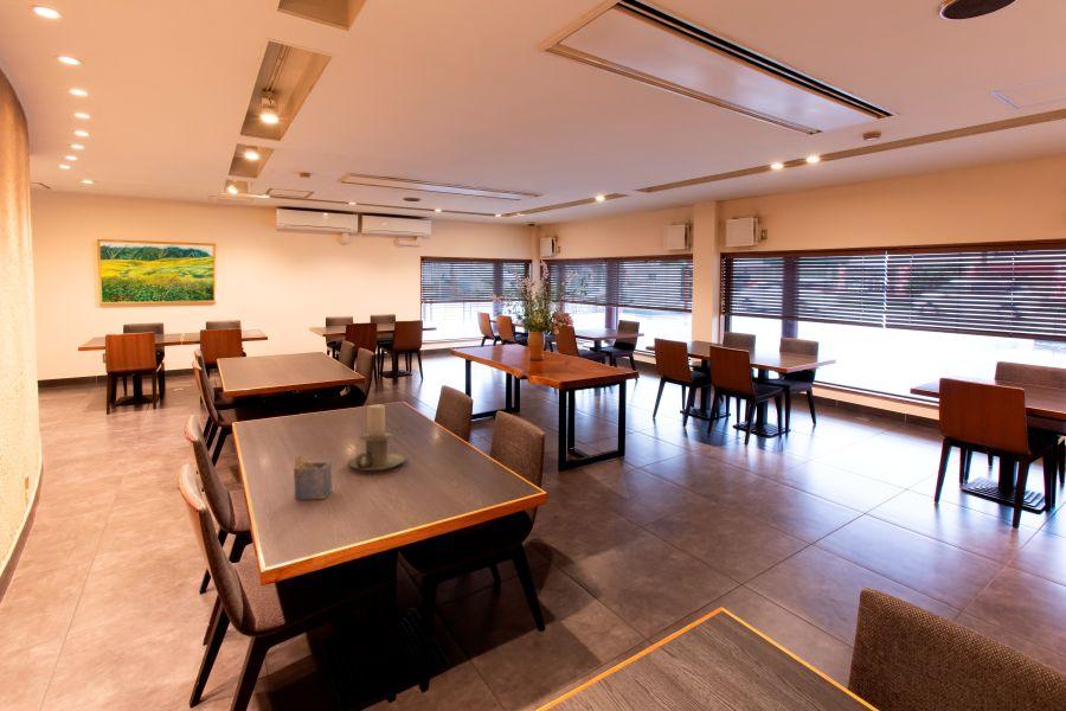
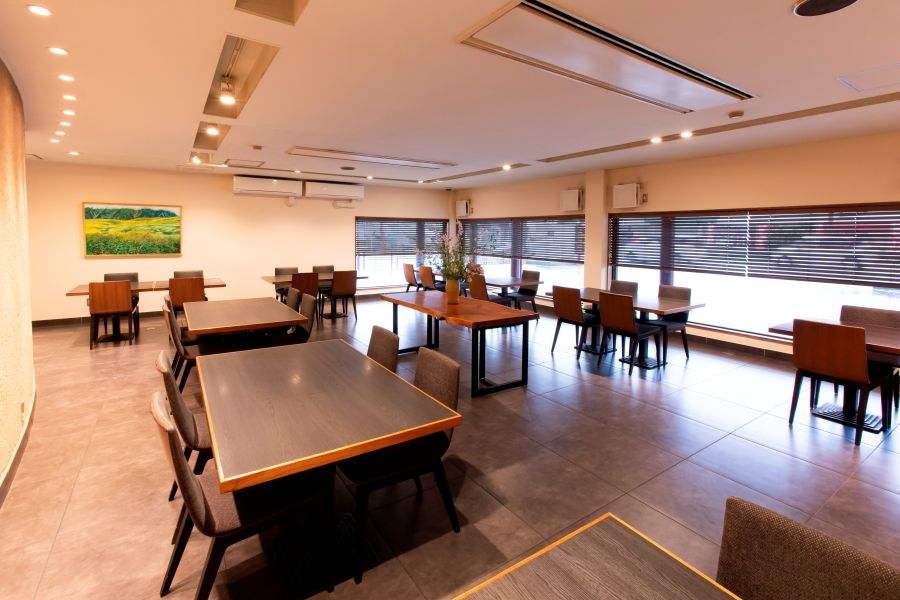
- napkin holder [293,454,333,500]
- candle holder [346,404,407,472]
